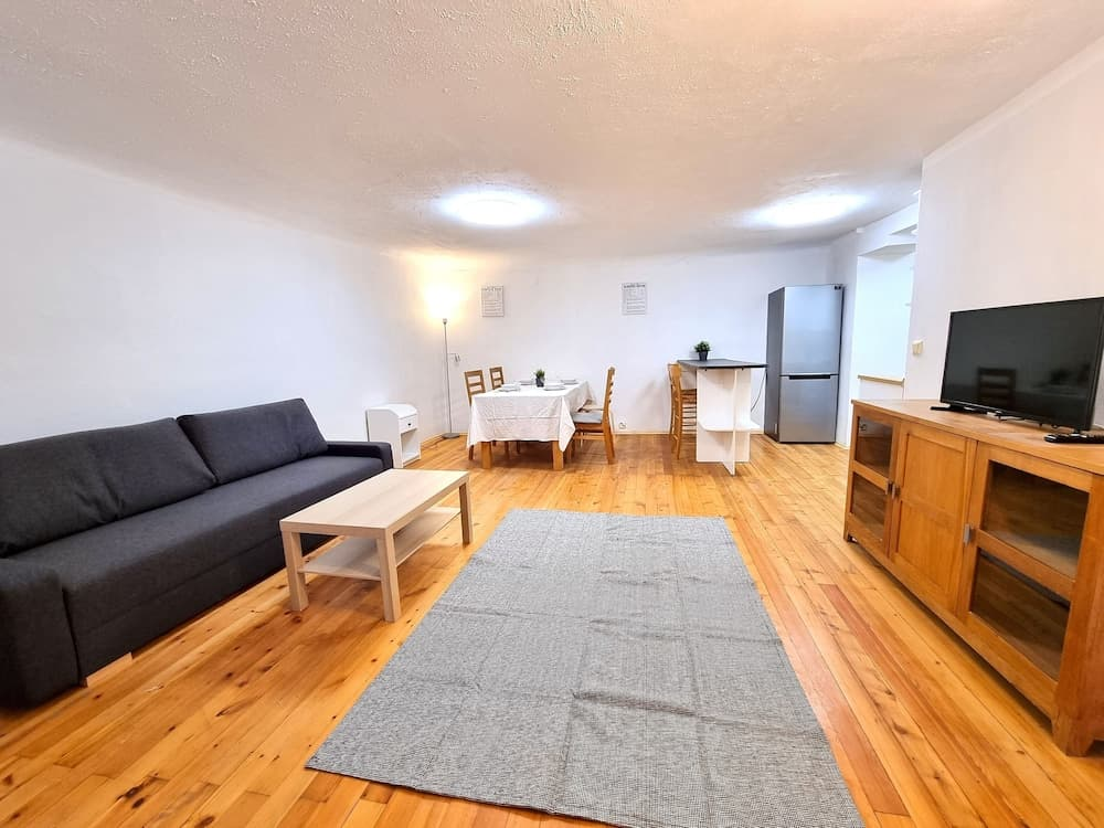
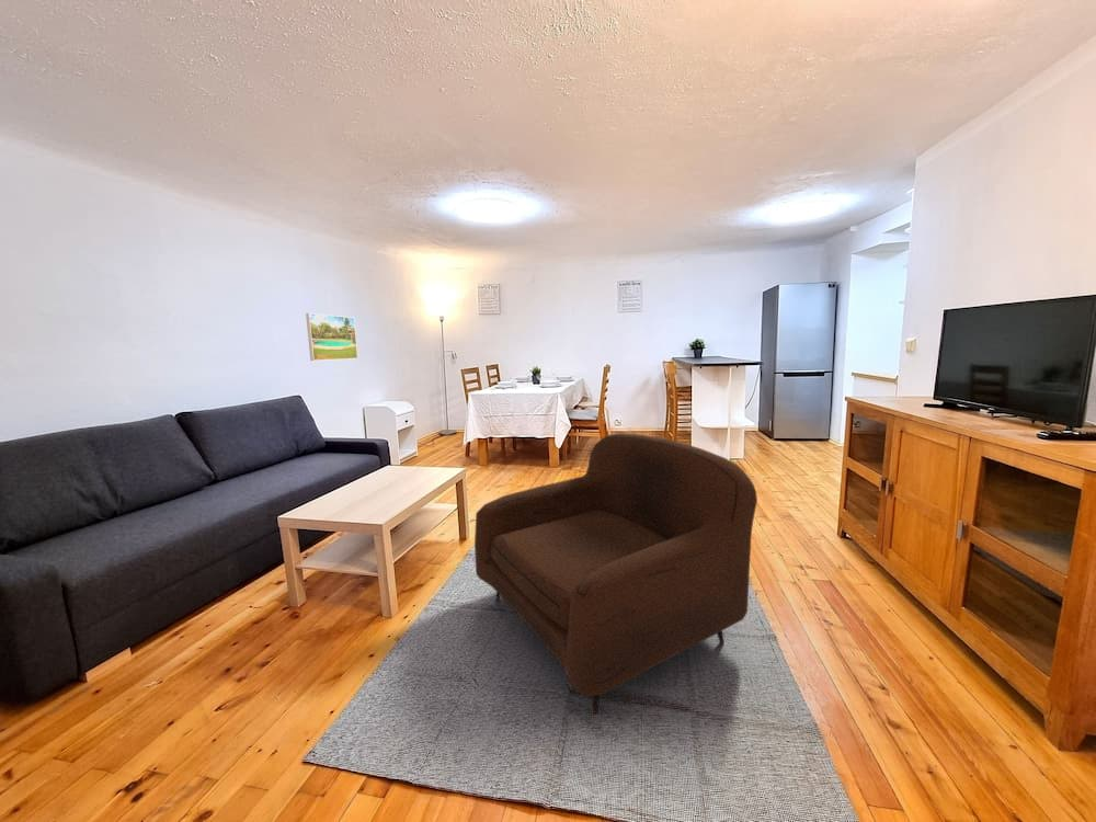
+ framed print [305,312,358,362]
+ armchair [473,432,758,715]
